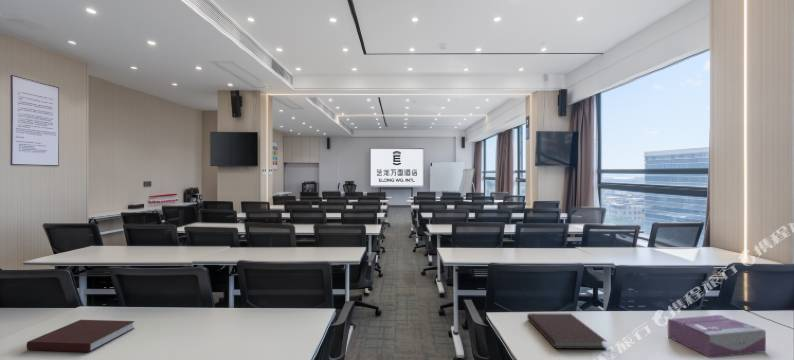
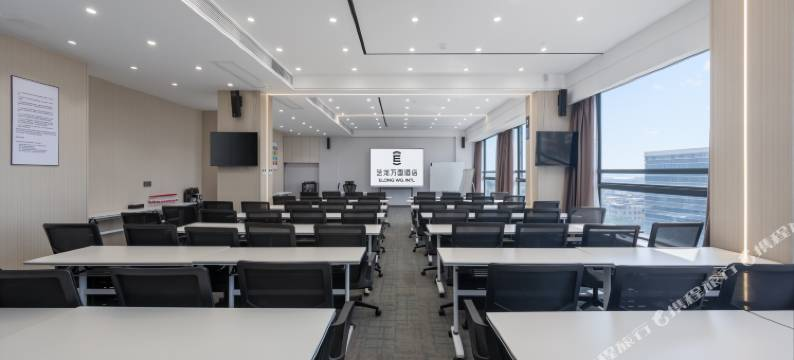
- tissue box [667,314,767,359]
- notebook [526,313,608,350]
- notebook [26,319,136,353]
